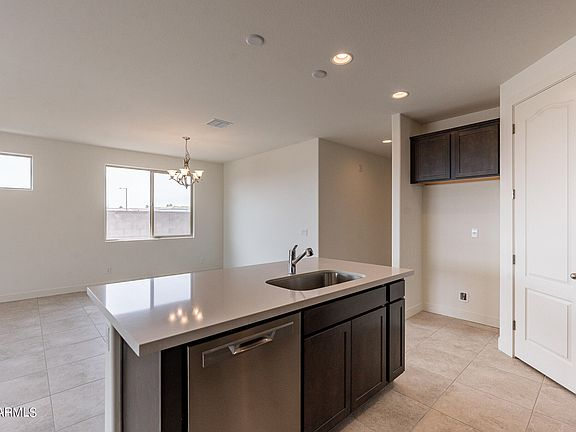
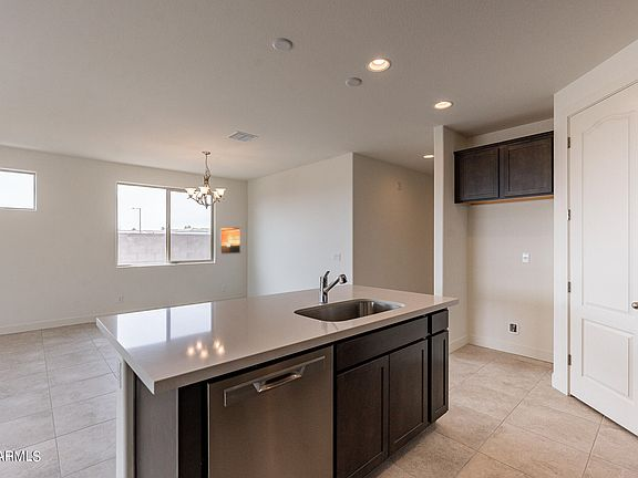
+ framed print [219,226,241,256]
